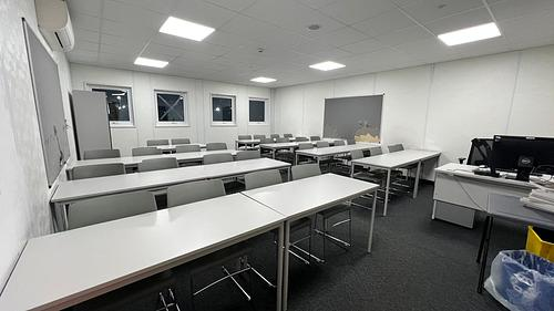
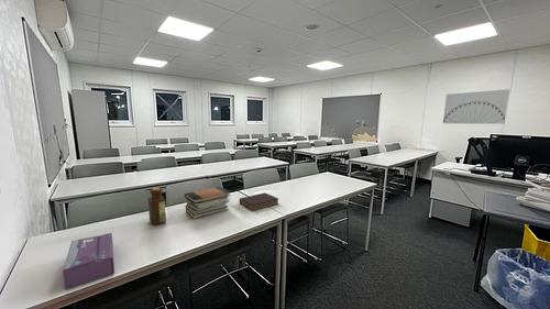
+ tissue box [62,232,116,291]
+ wall art [442,88,510,125]
+ book [239,191,279,212]
+ bottle [147,187,167,227]
+ book stack [184,186,232,220]
